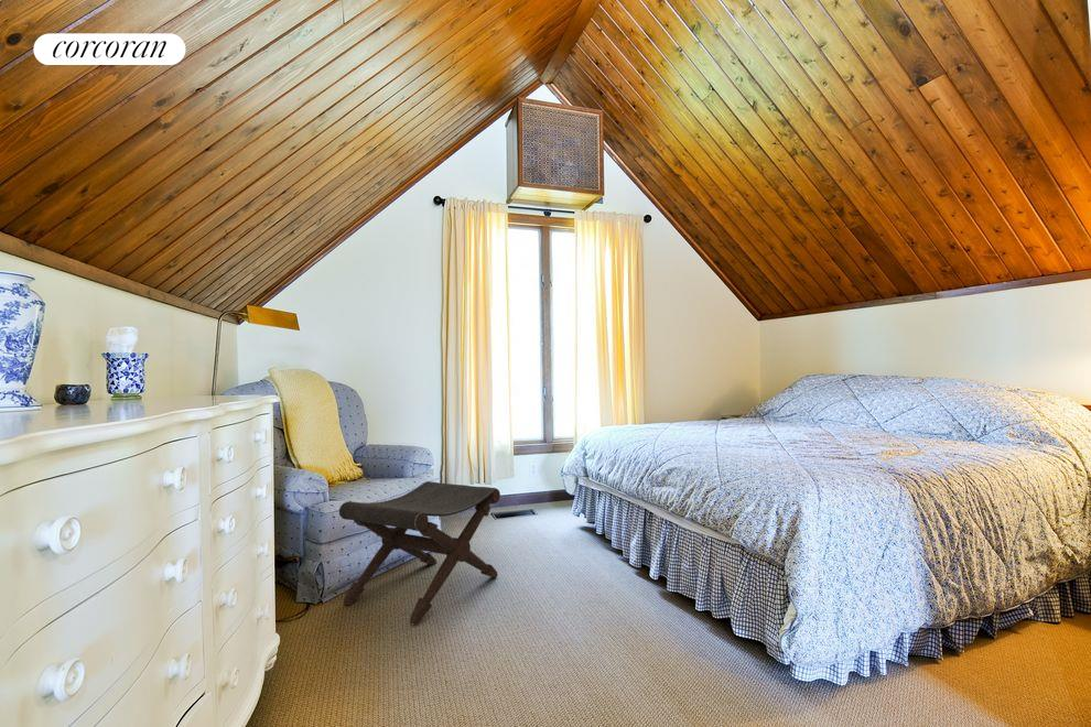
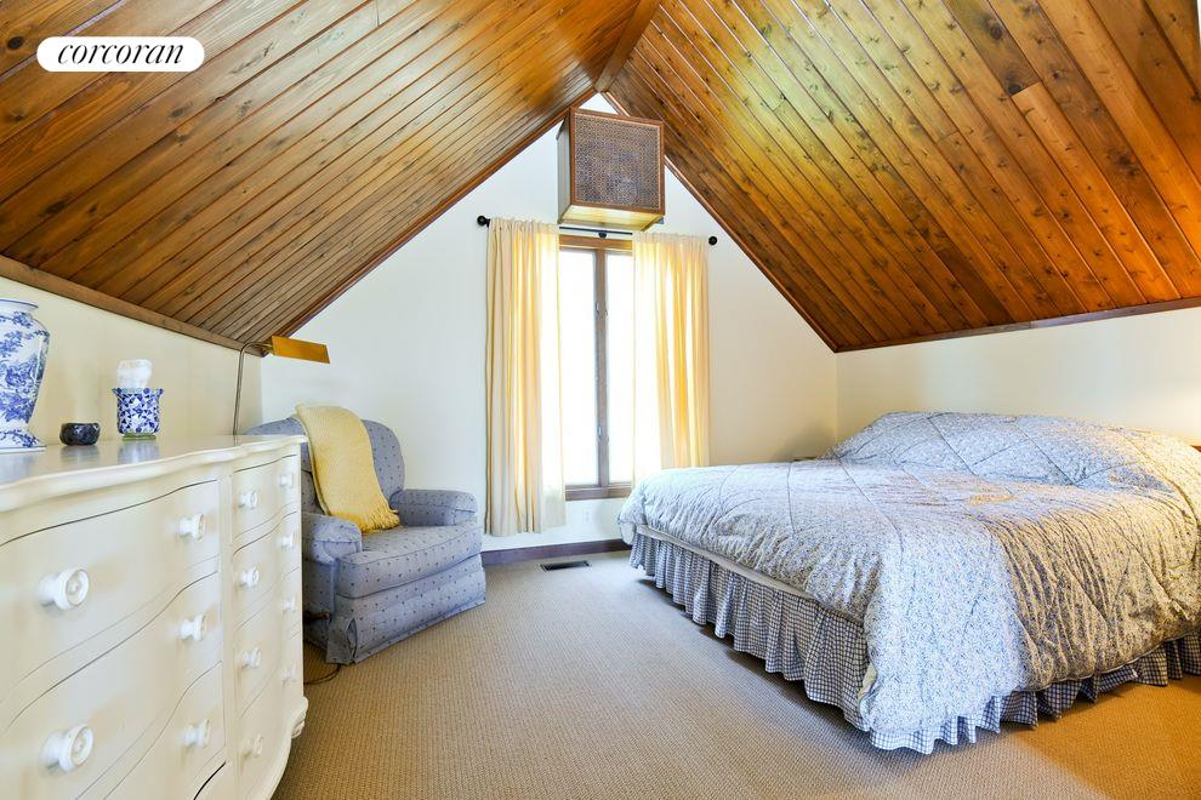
- footstool [338,480,501,626]
